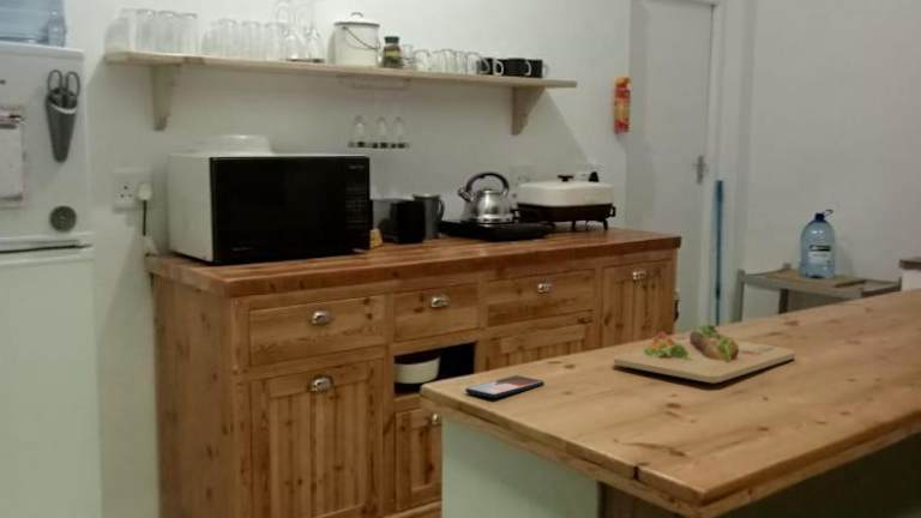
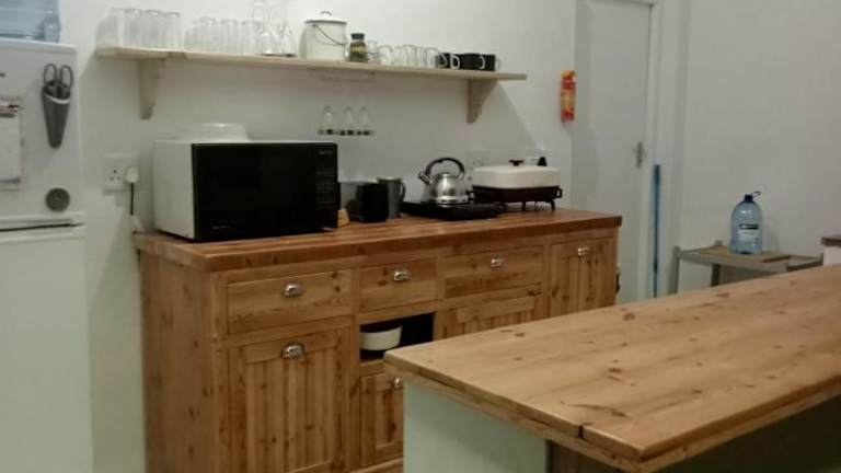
- smartphone [464,374,546,399]
- cutting board [613,321,796,385]
